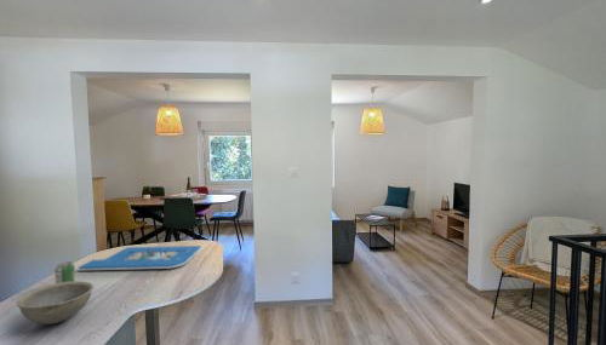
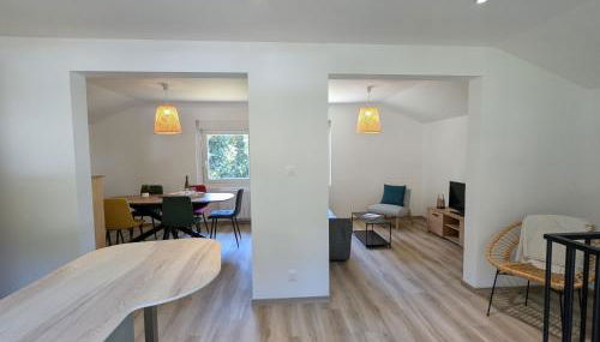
- bowl [16,281,95,326]
- board game [75,245,204,271]
- beverage can [53,260,76,284]
